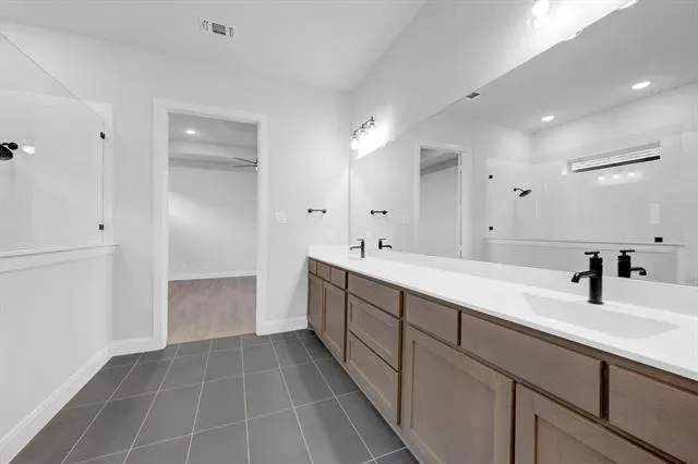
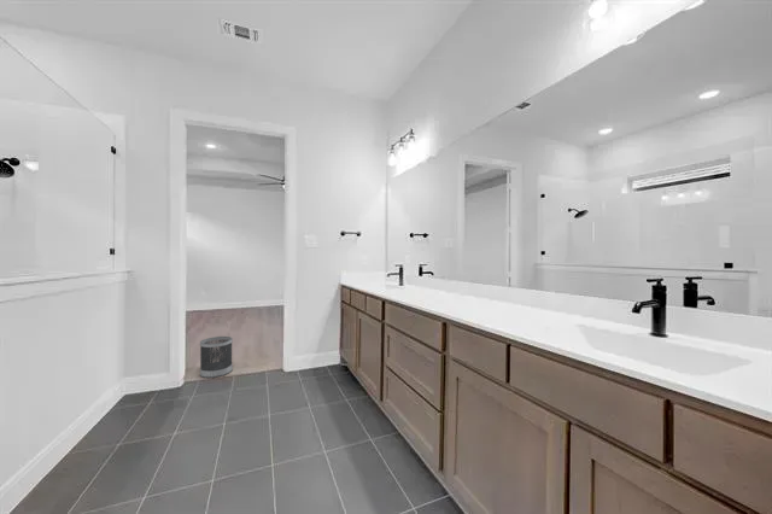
+ wastebasket [199,335,234,379]
